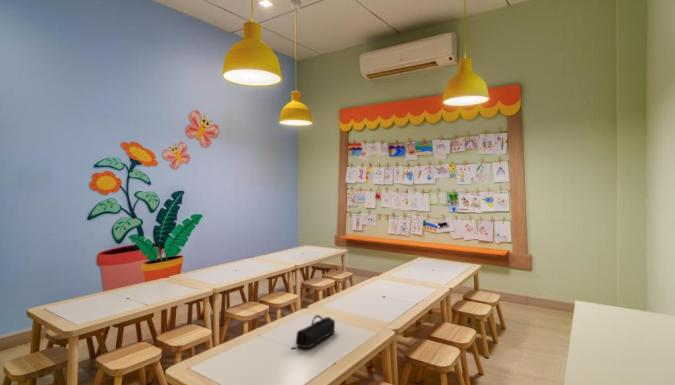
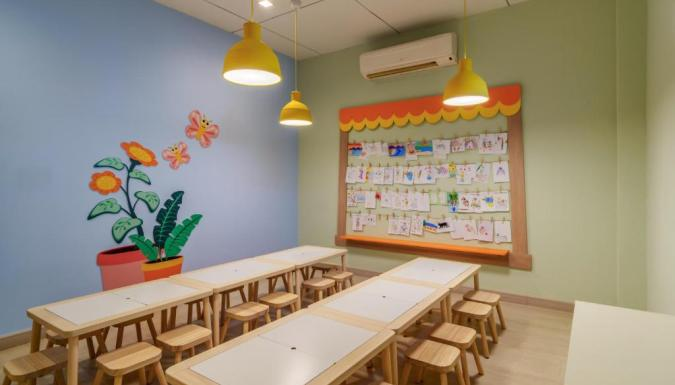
- pencil case [295,314,336,349]
